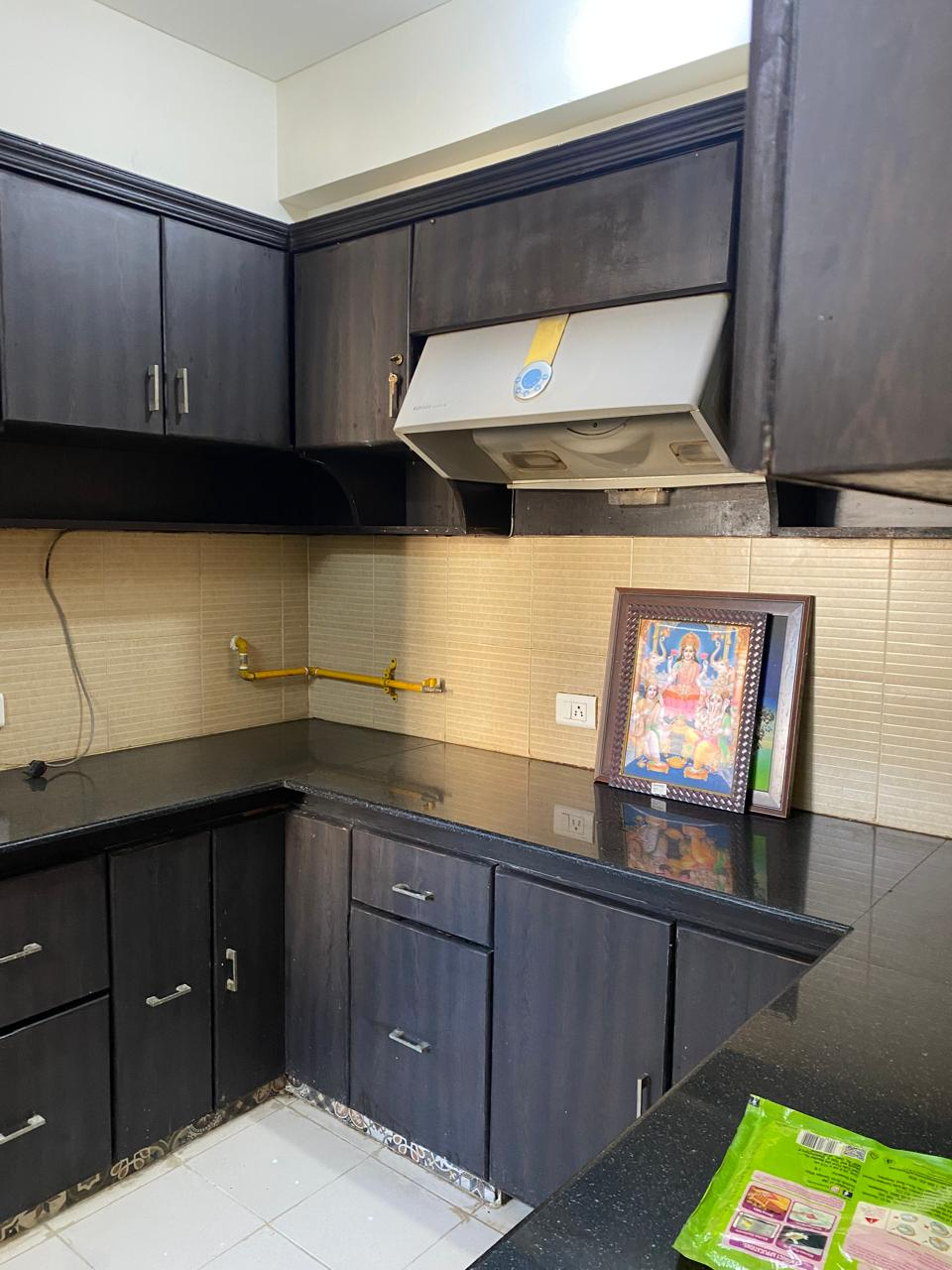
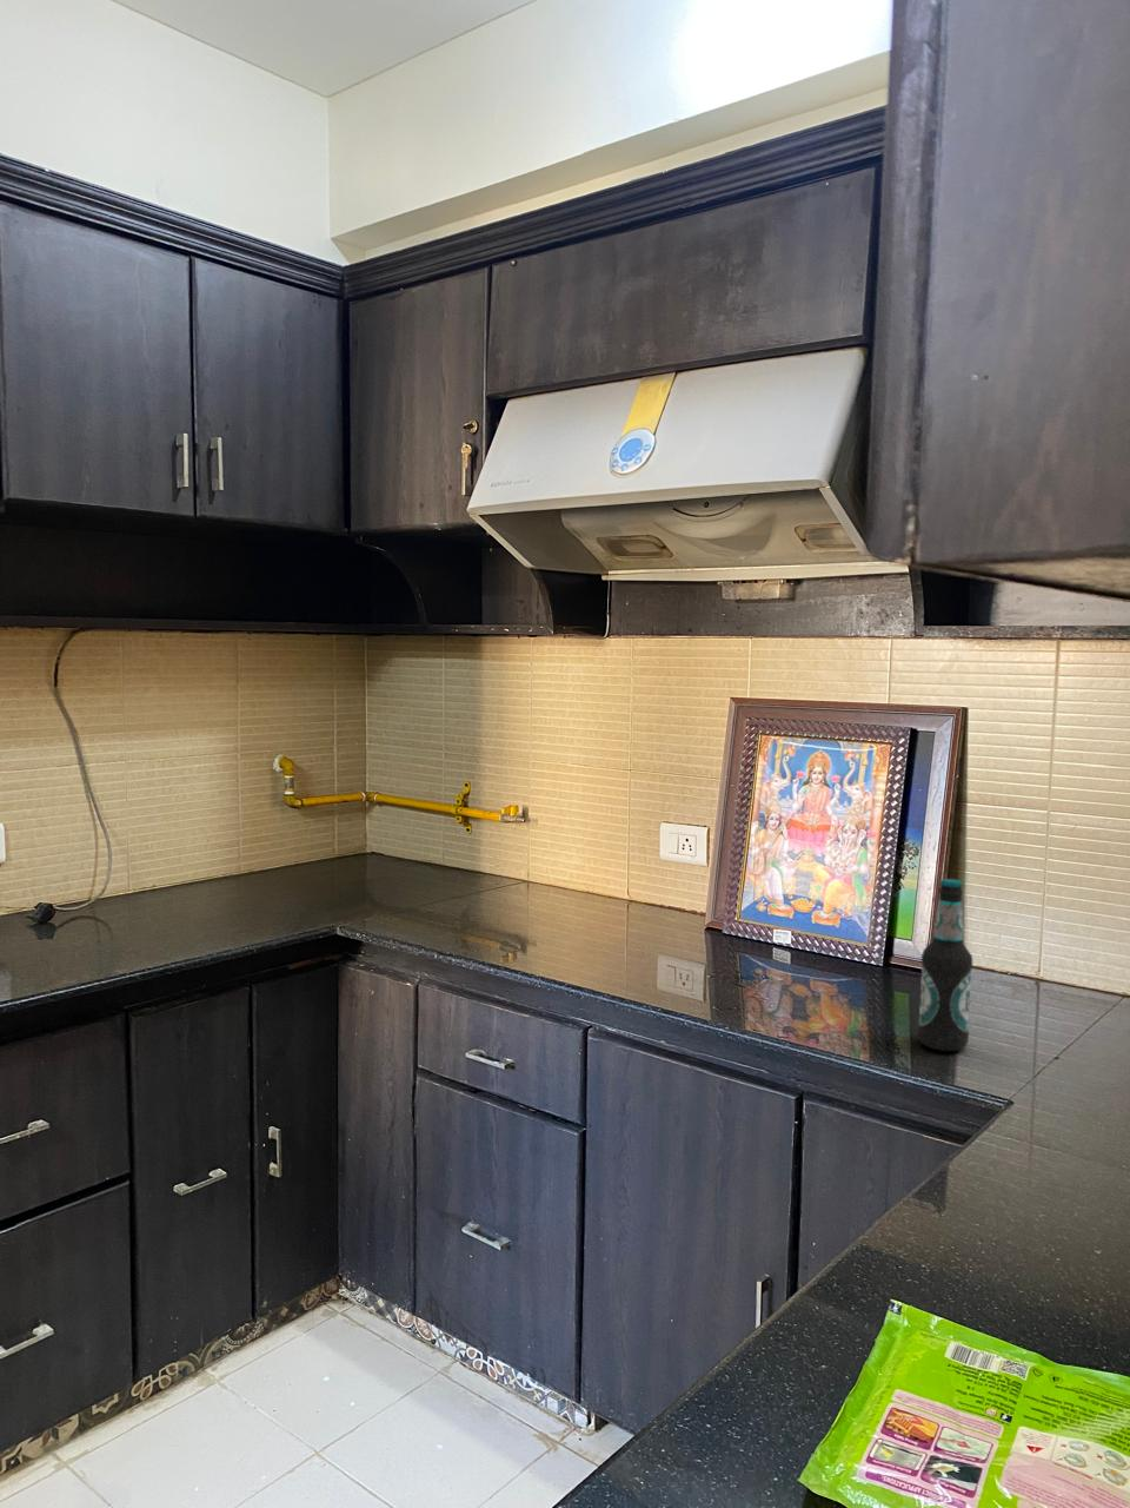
+ bottle [918,877,973,1052]
